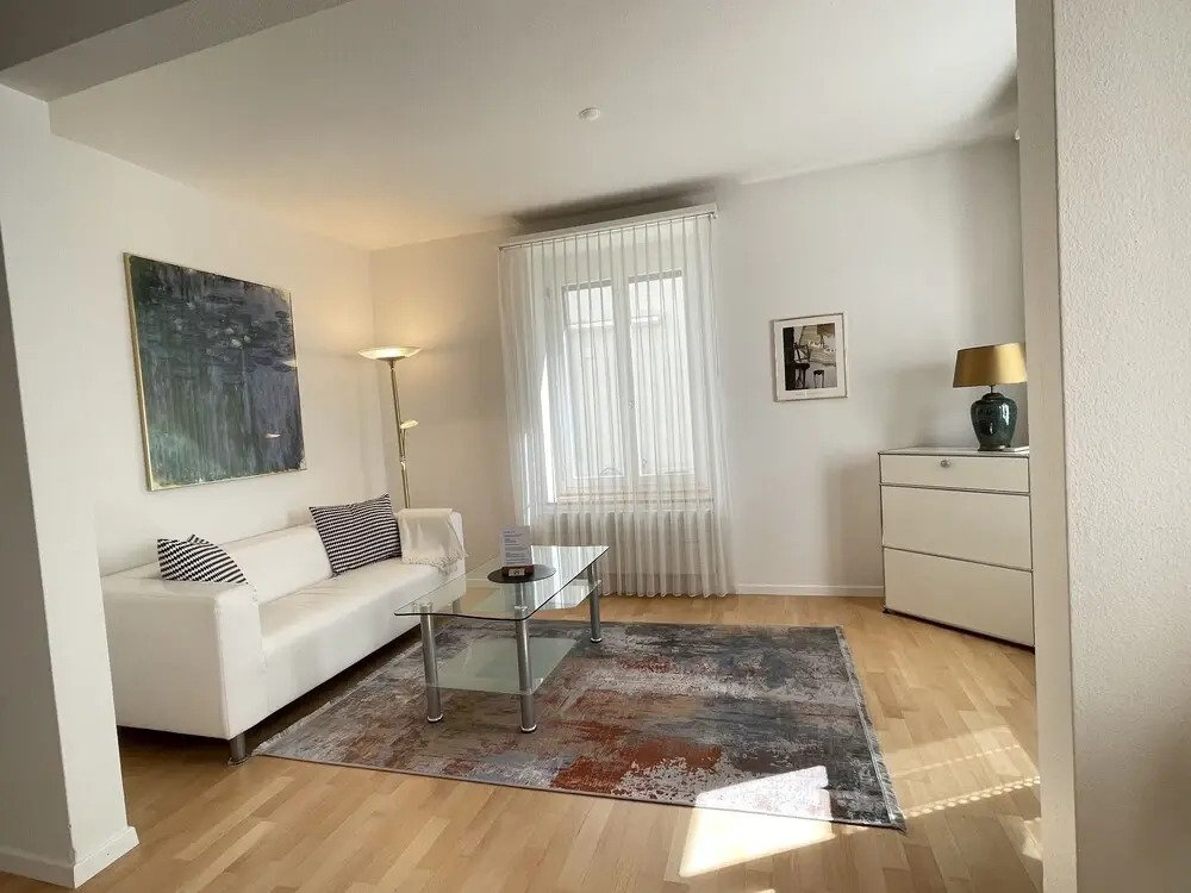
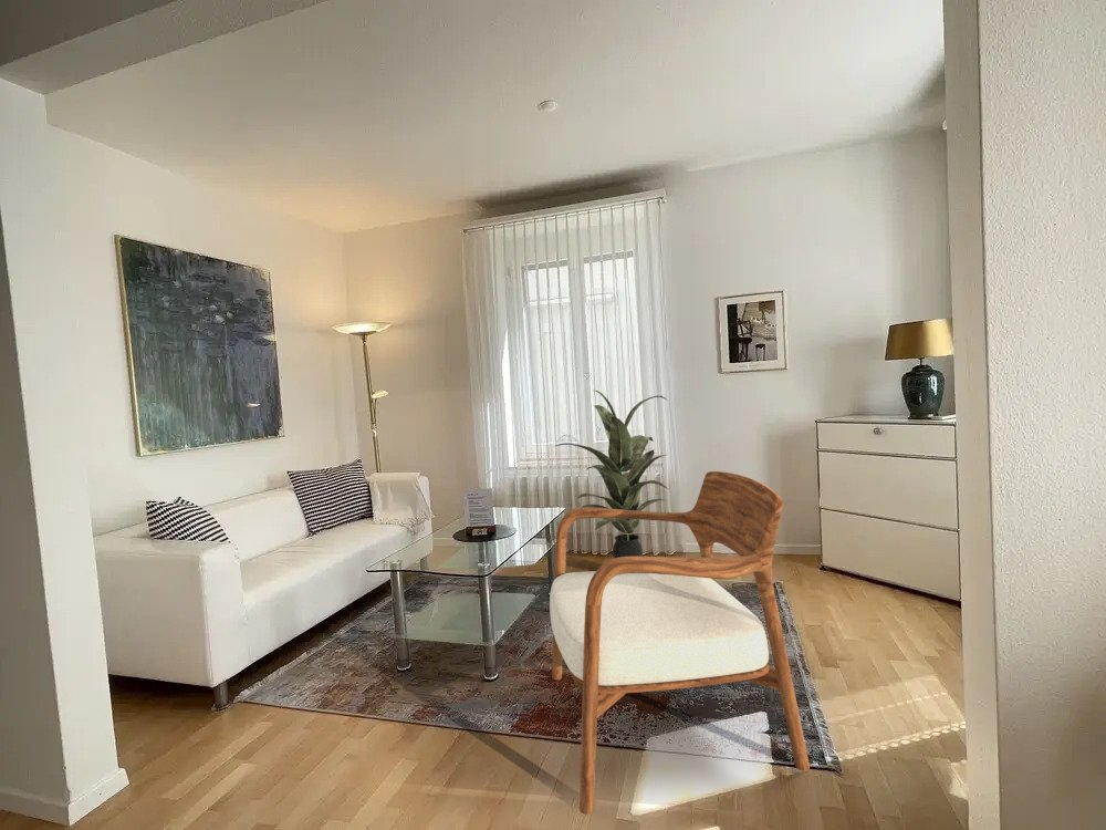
+ armchair [549,470,811,816]
+ indoor plant [553,390,669,559]
